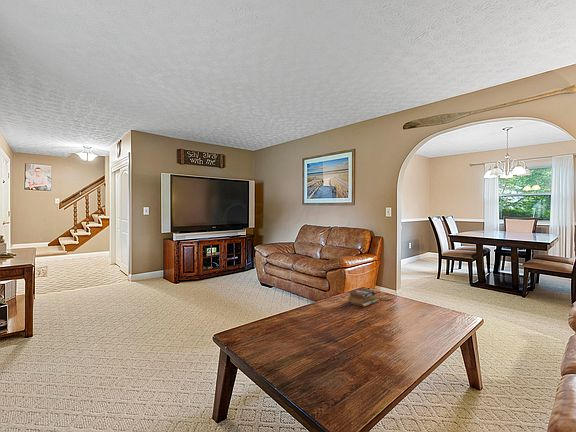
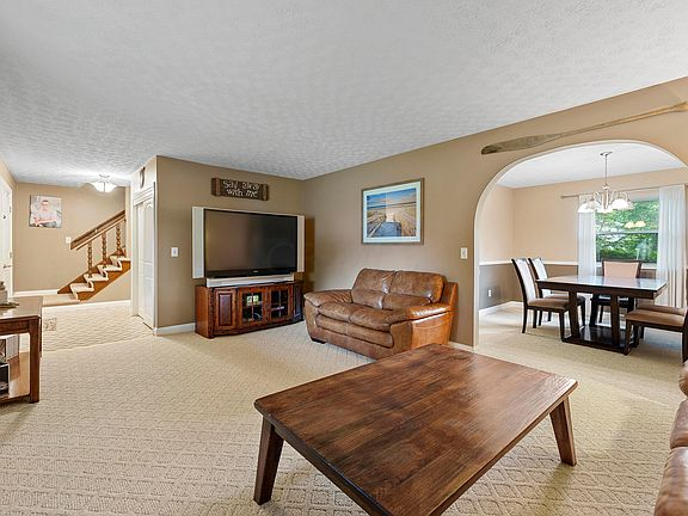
- book [347,287,379,308]
